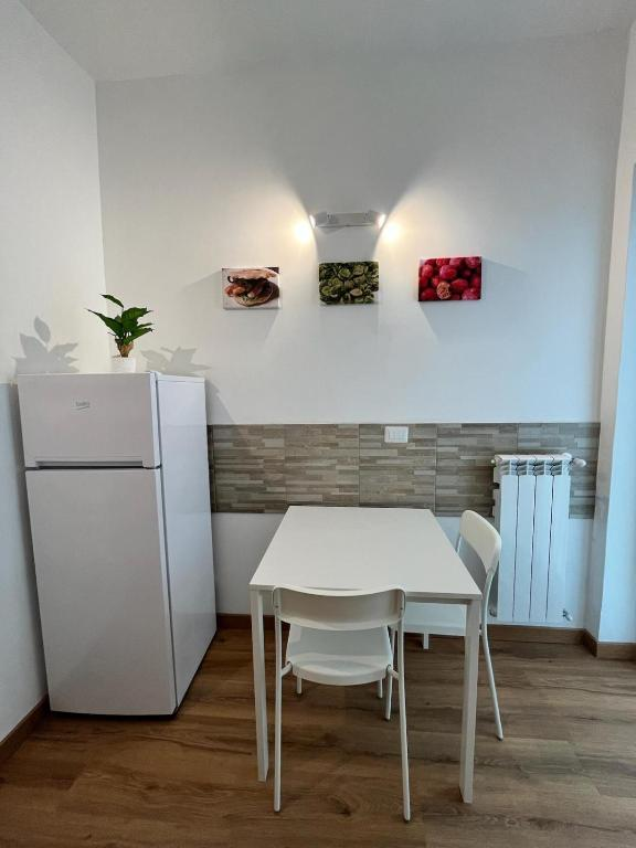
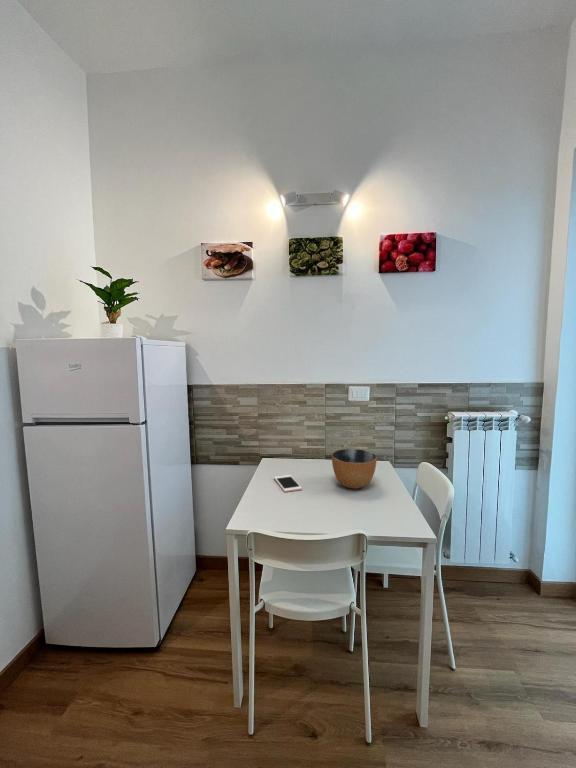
+ cell phone [273,474,303,493]
+ bowl [331,448,378,489]
